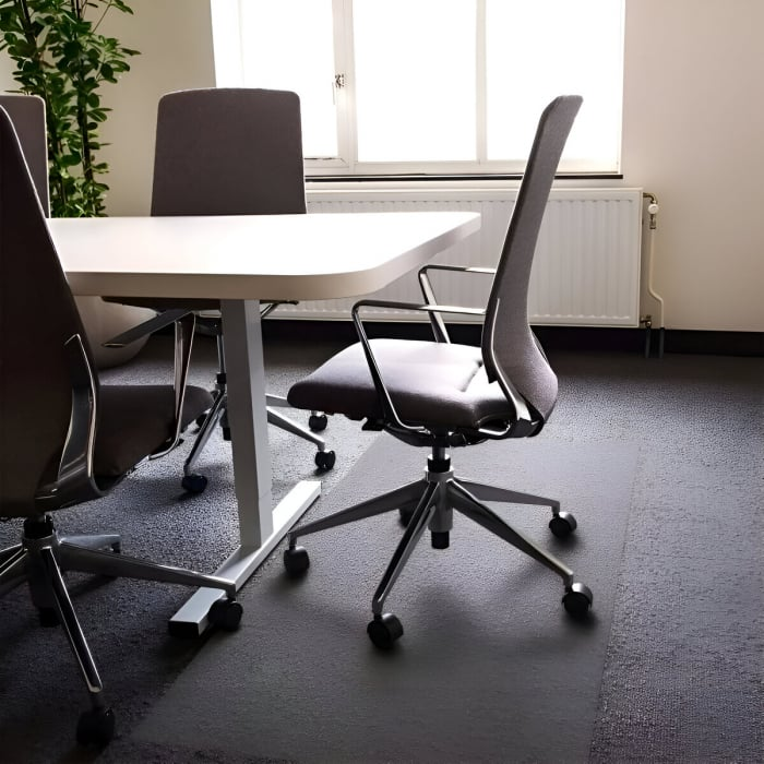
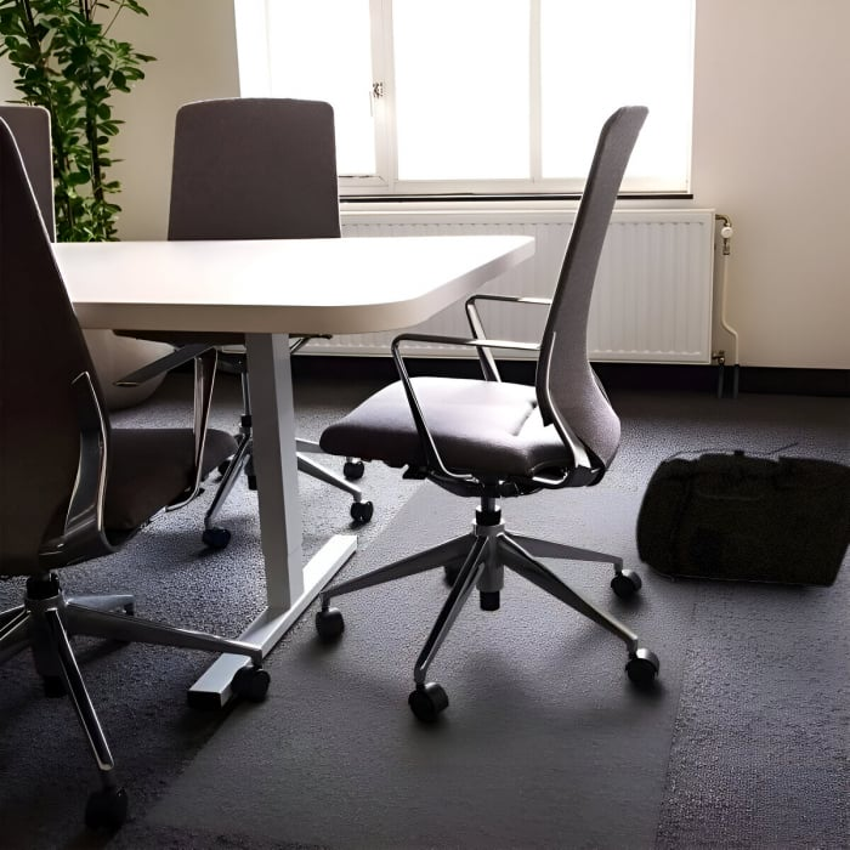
+ backpack [634,441,850,589]
